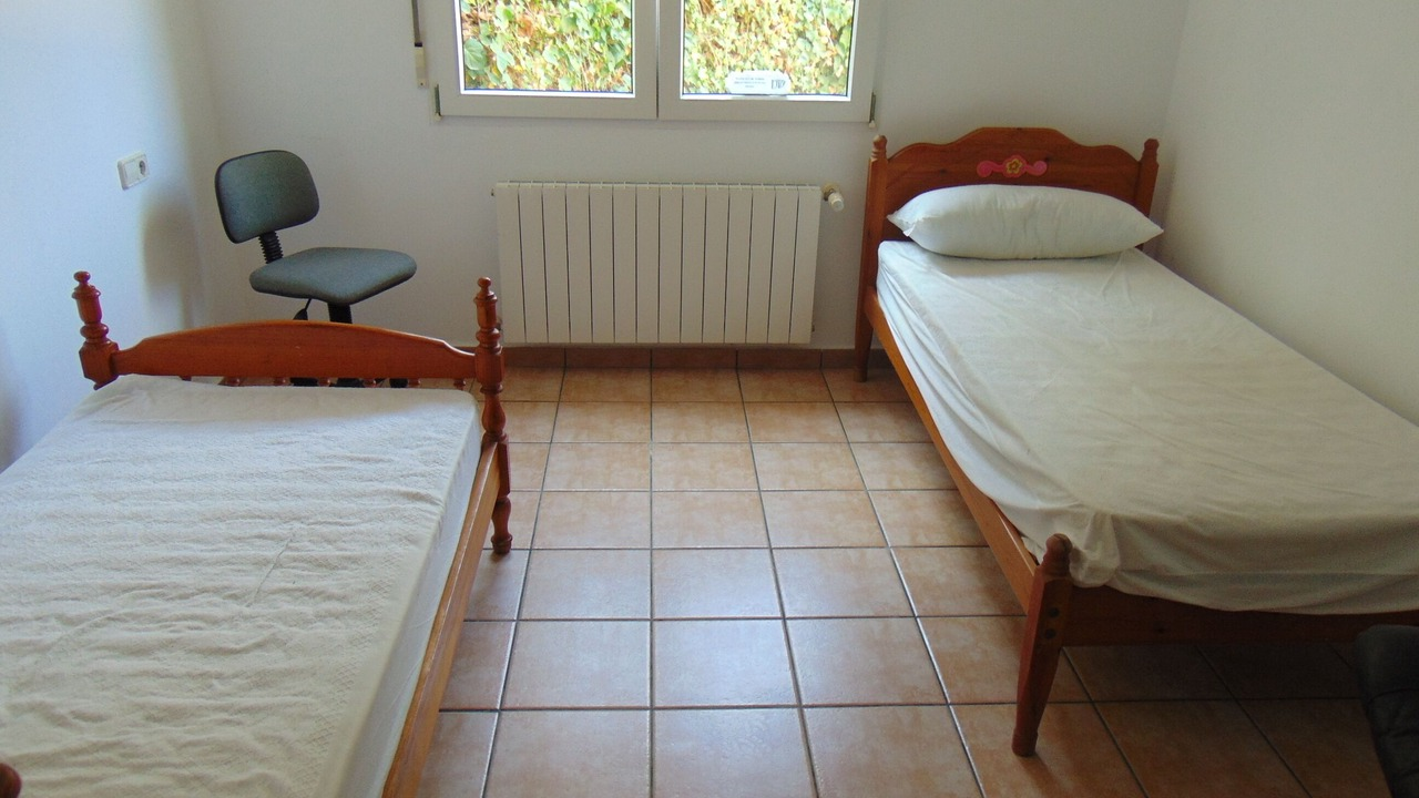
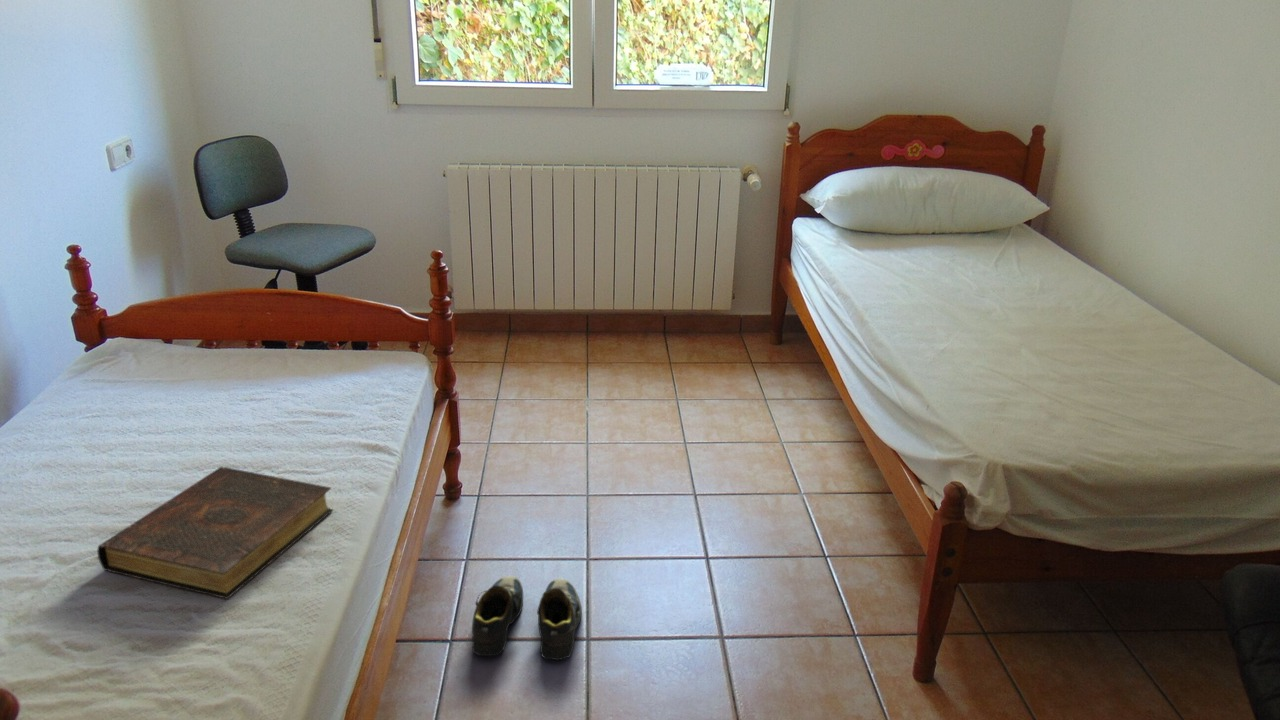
+ book [96,466,334,600]
+ shoe [471,575,583,661]
